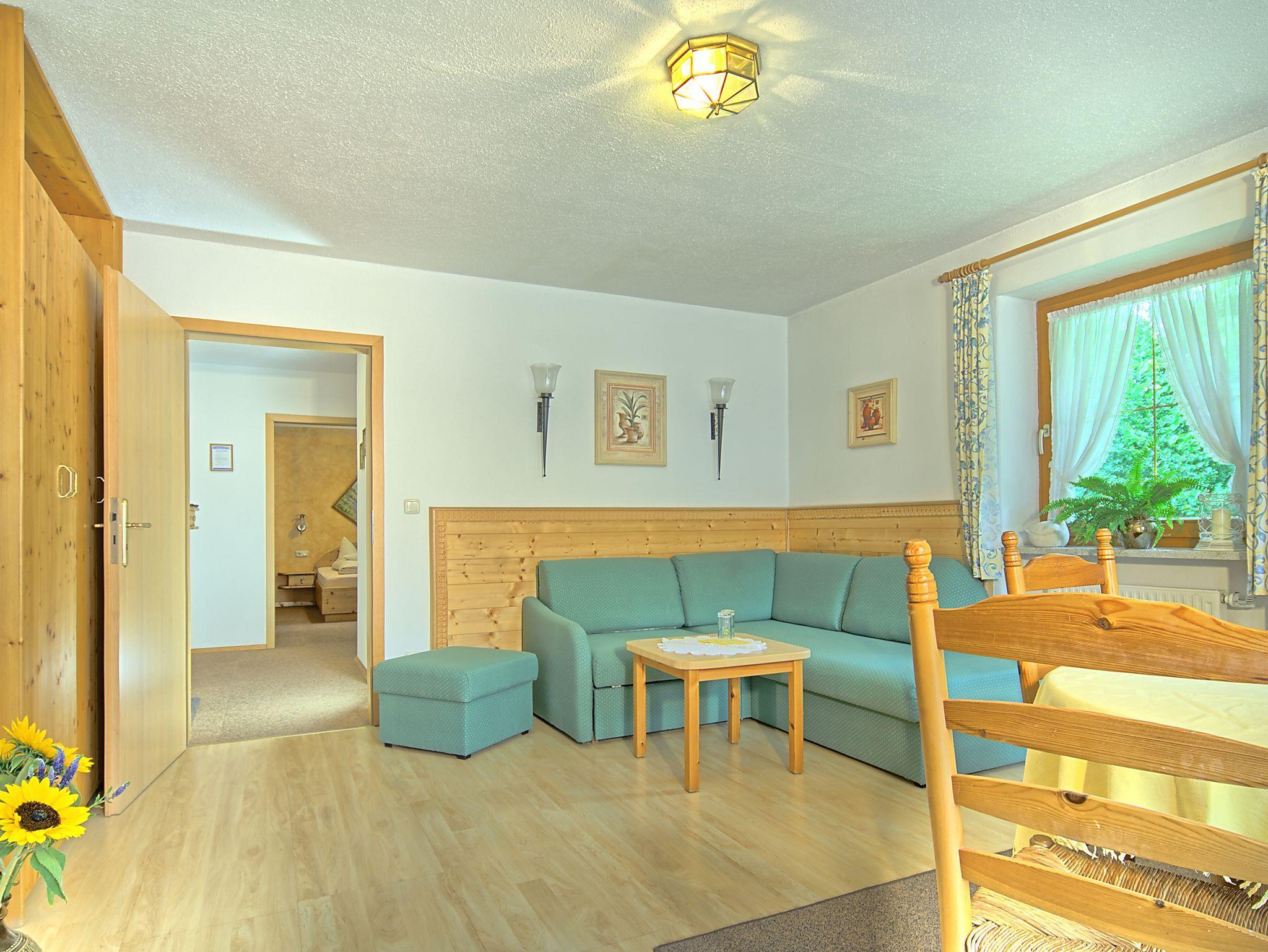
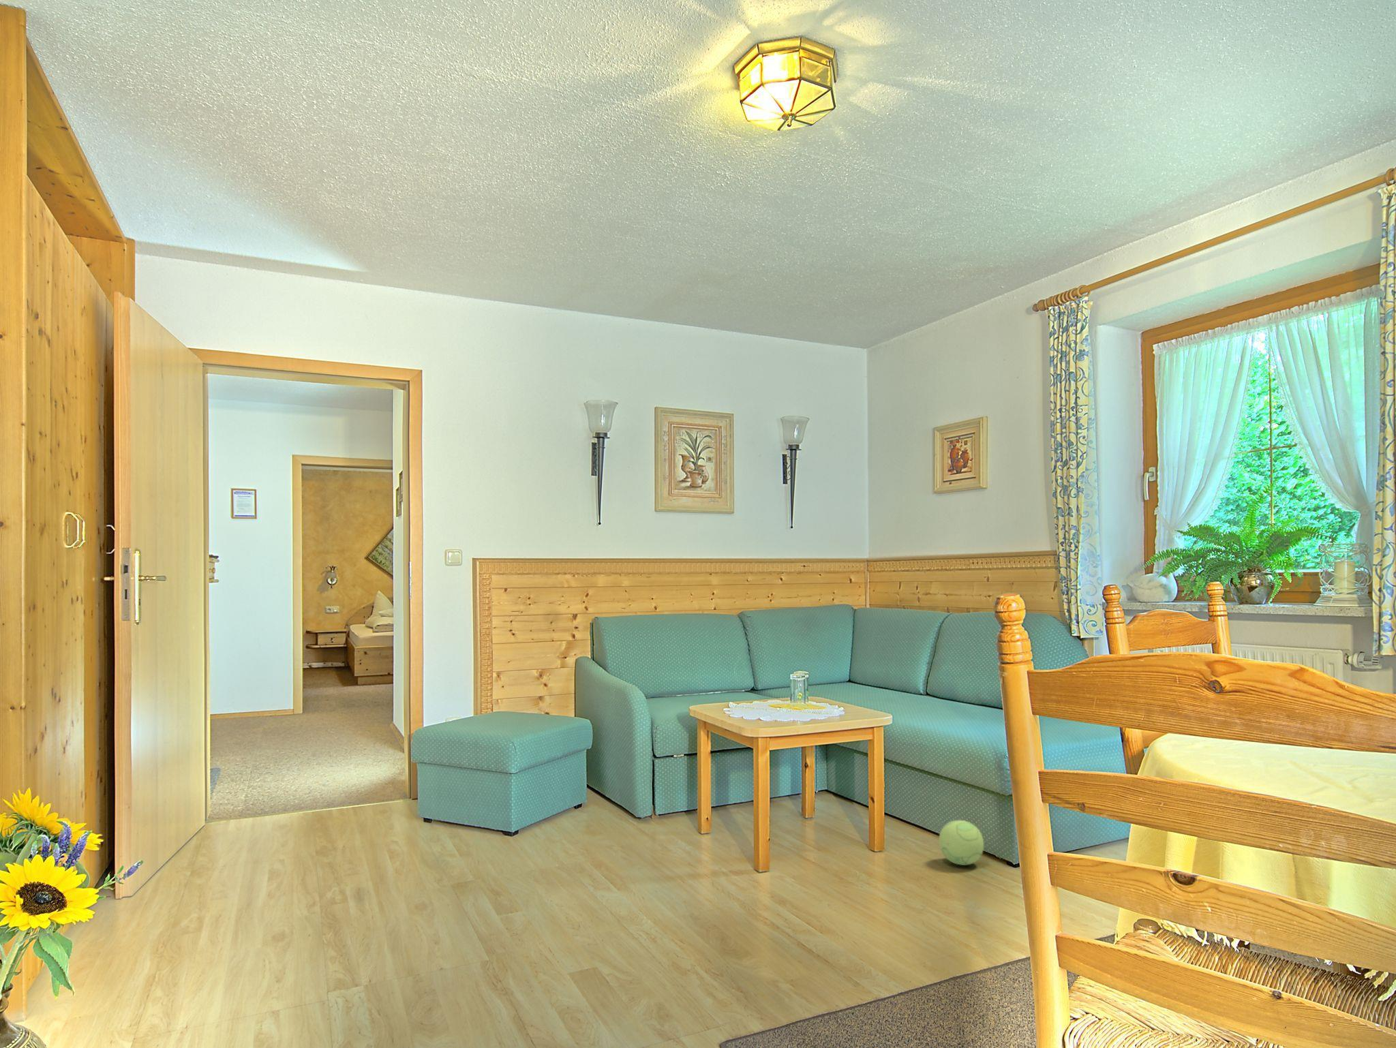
+ plush toy [938,820,984,866]
